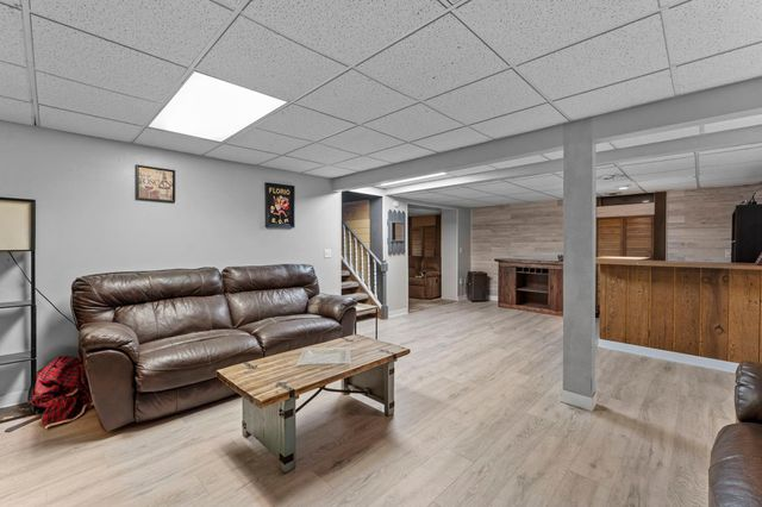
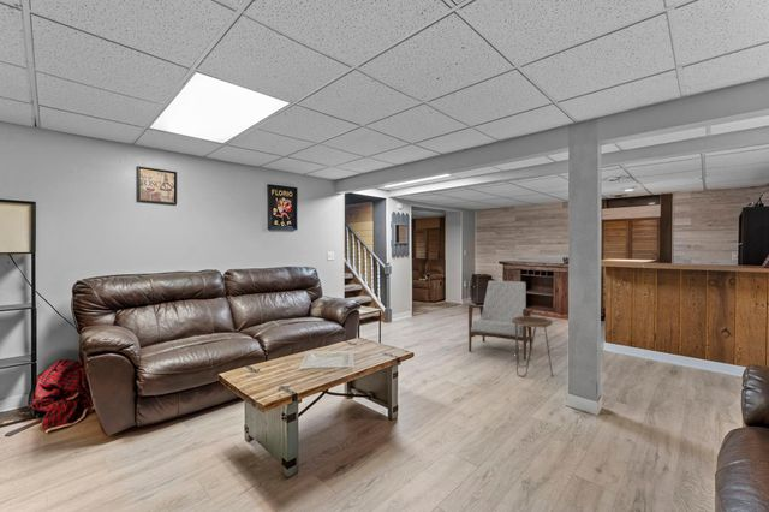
+ side table [512,315,554,379]
+ armchair [467,280,533,361]
